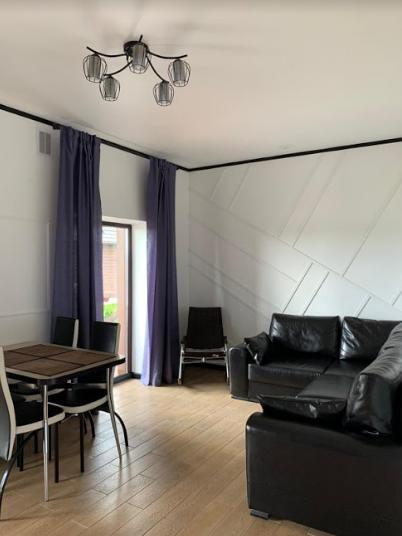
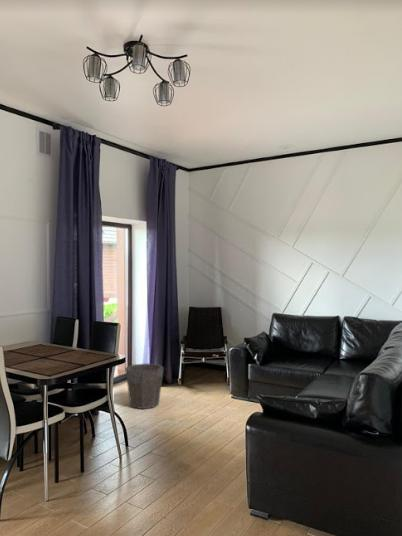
+ waste bin [124,362,165,410]
